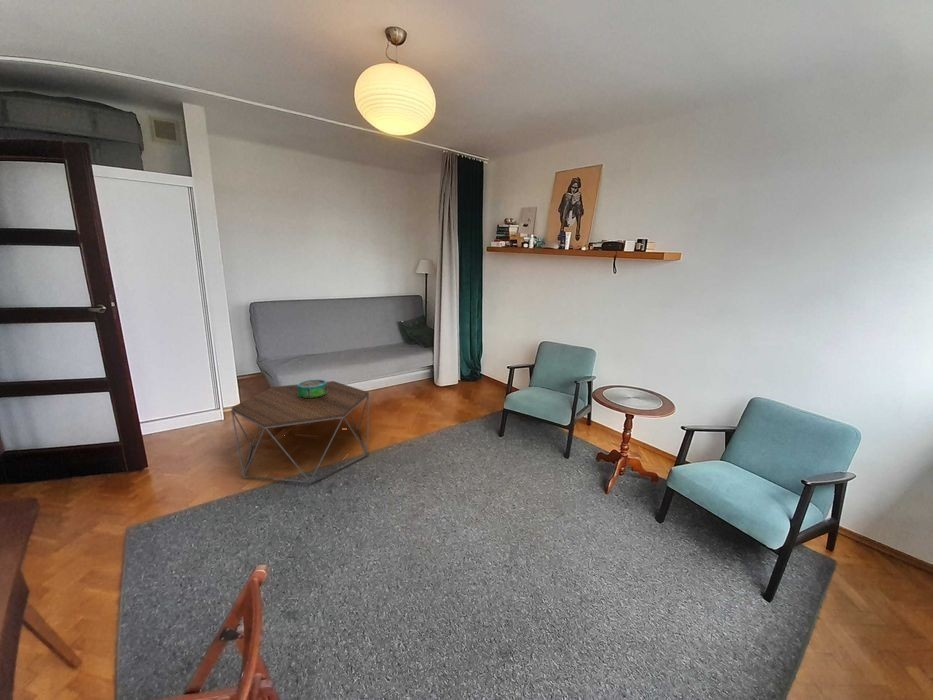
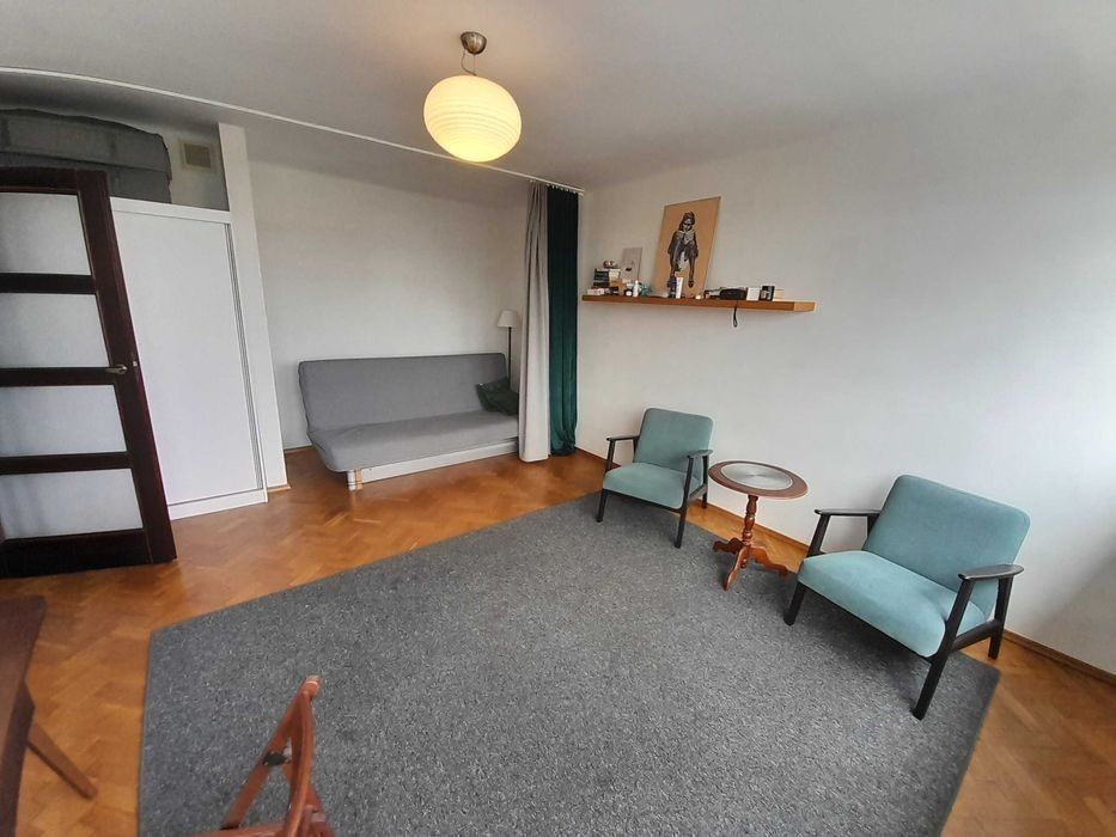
- decorative bowl [297,379,327,399]
- coffee table [230,380,370,484]
